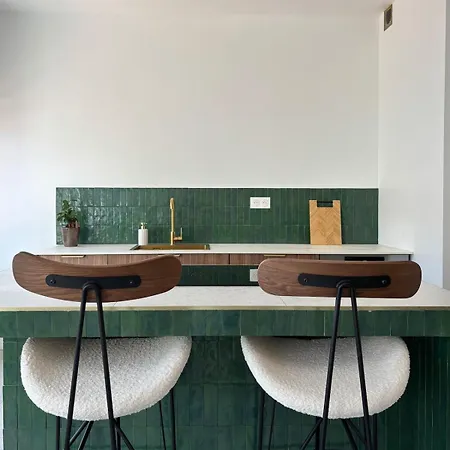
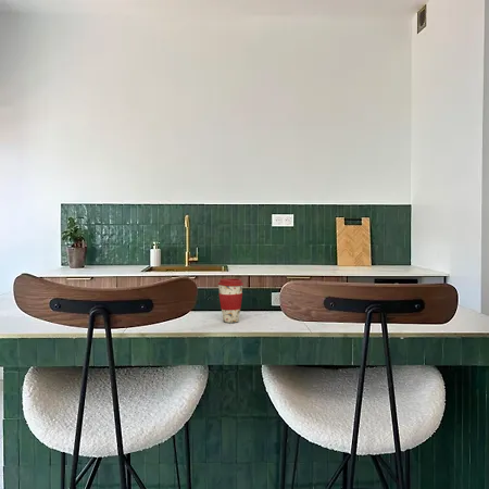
+ coffee cup [217,277,244,324]
